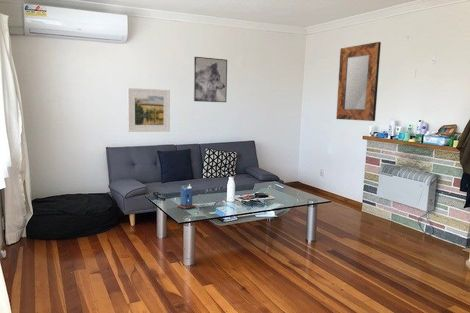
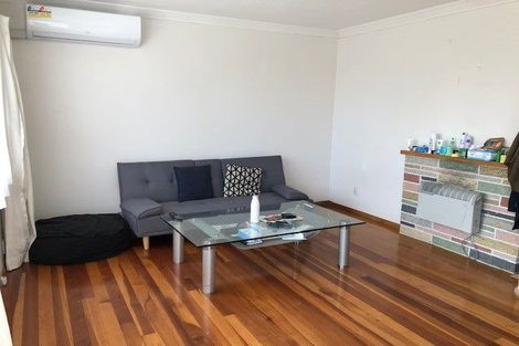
- home mirror [335,41,382,122]
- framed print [127,87,171,133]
- wall art [193,56,228,103]
- candle [176,183,196,210]
